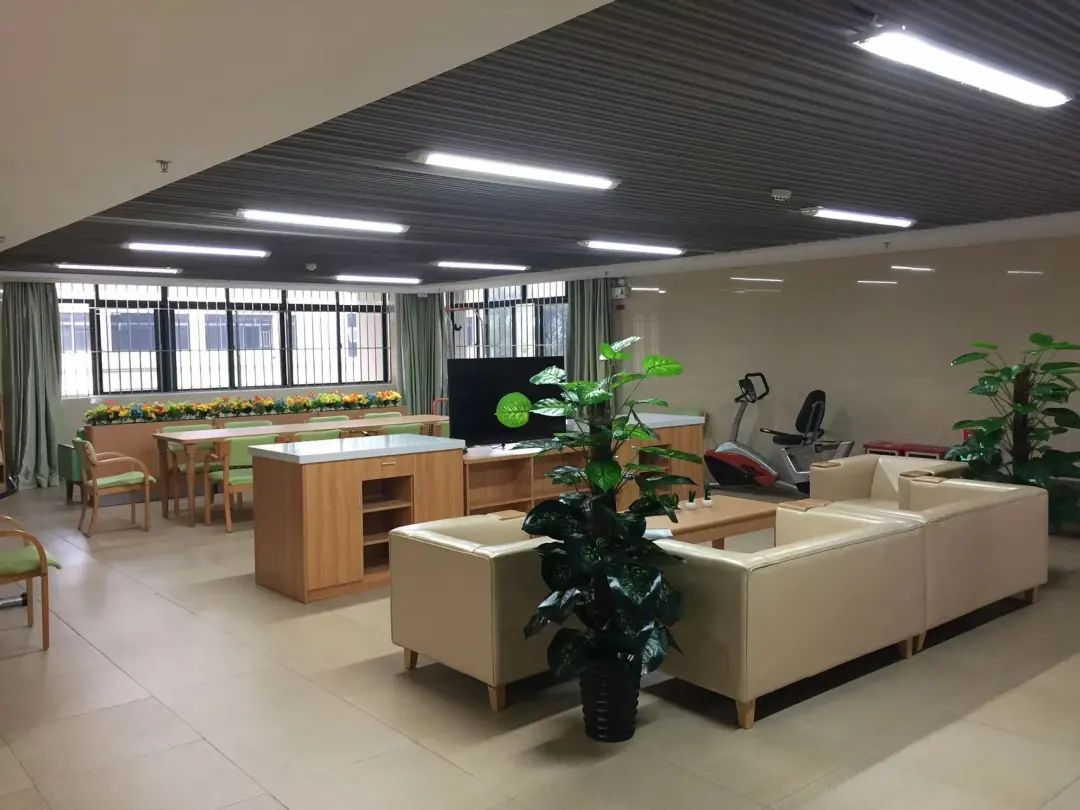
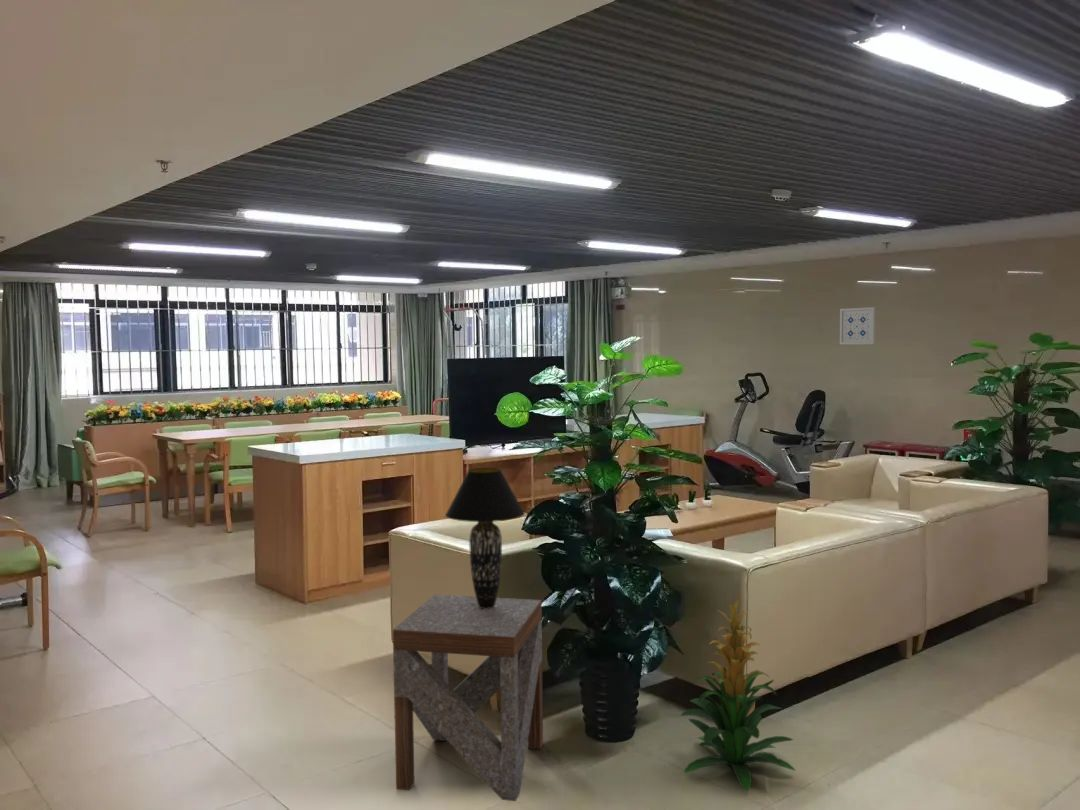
+ wall art [839,306,876,346]
+ table lamp [444,467,526,609]
+ side table [392,594,544,802]
+ indoor plant [679,598,797,792]
